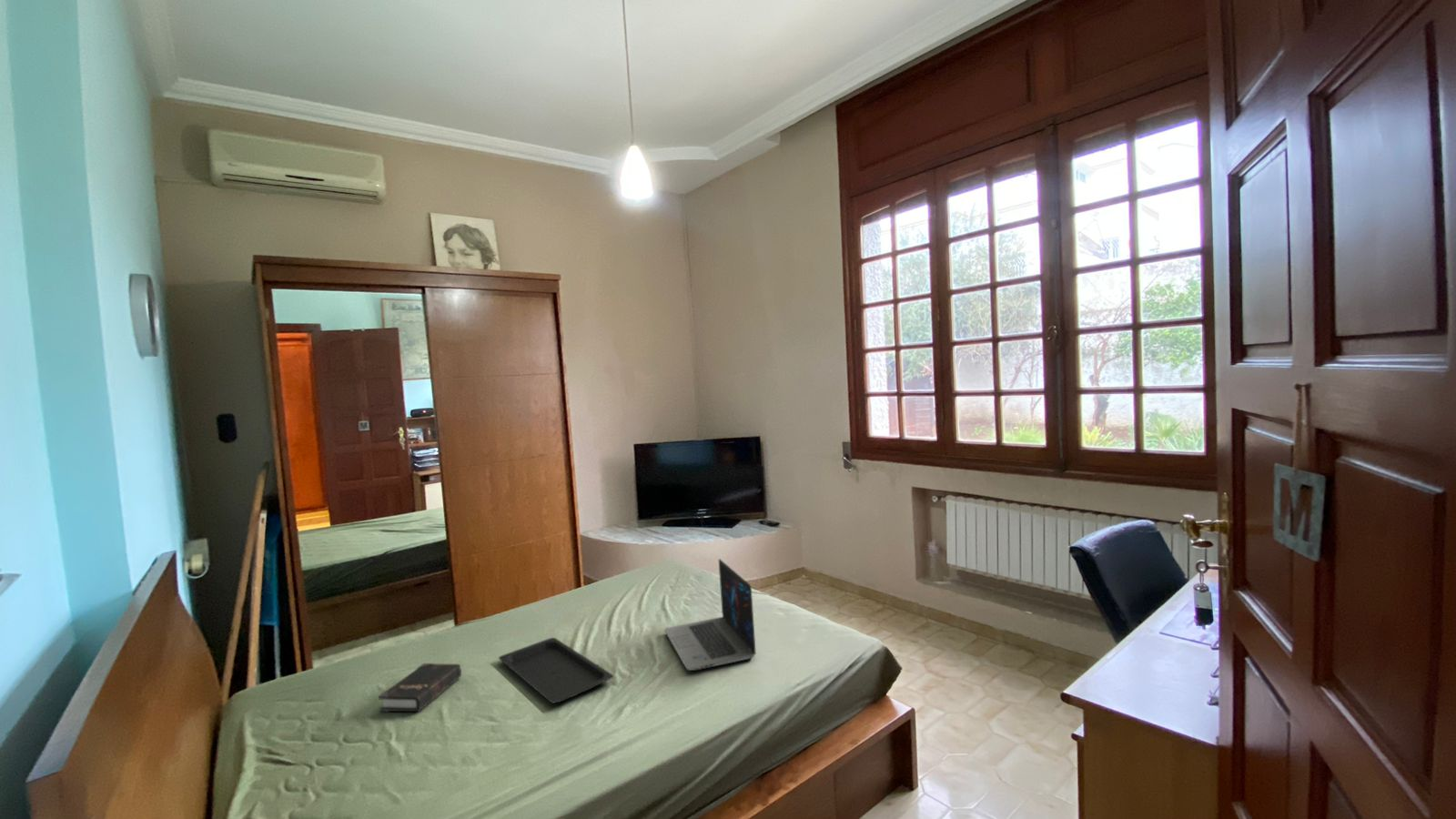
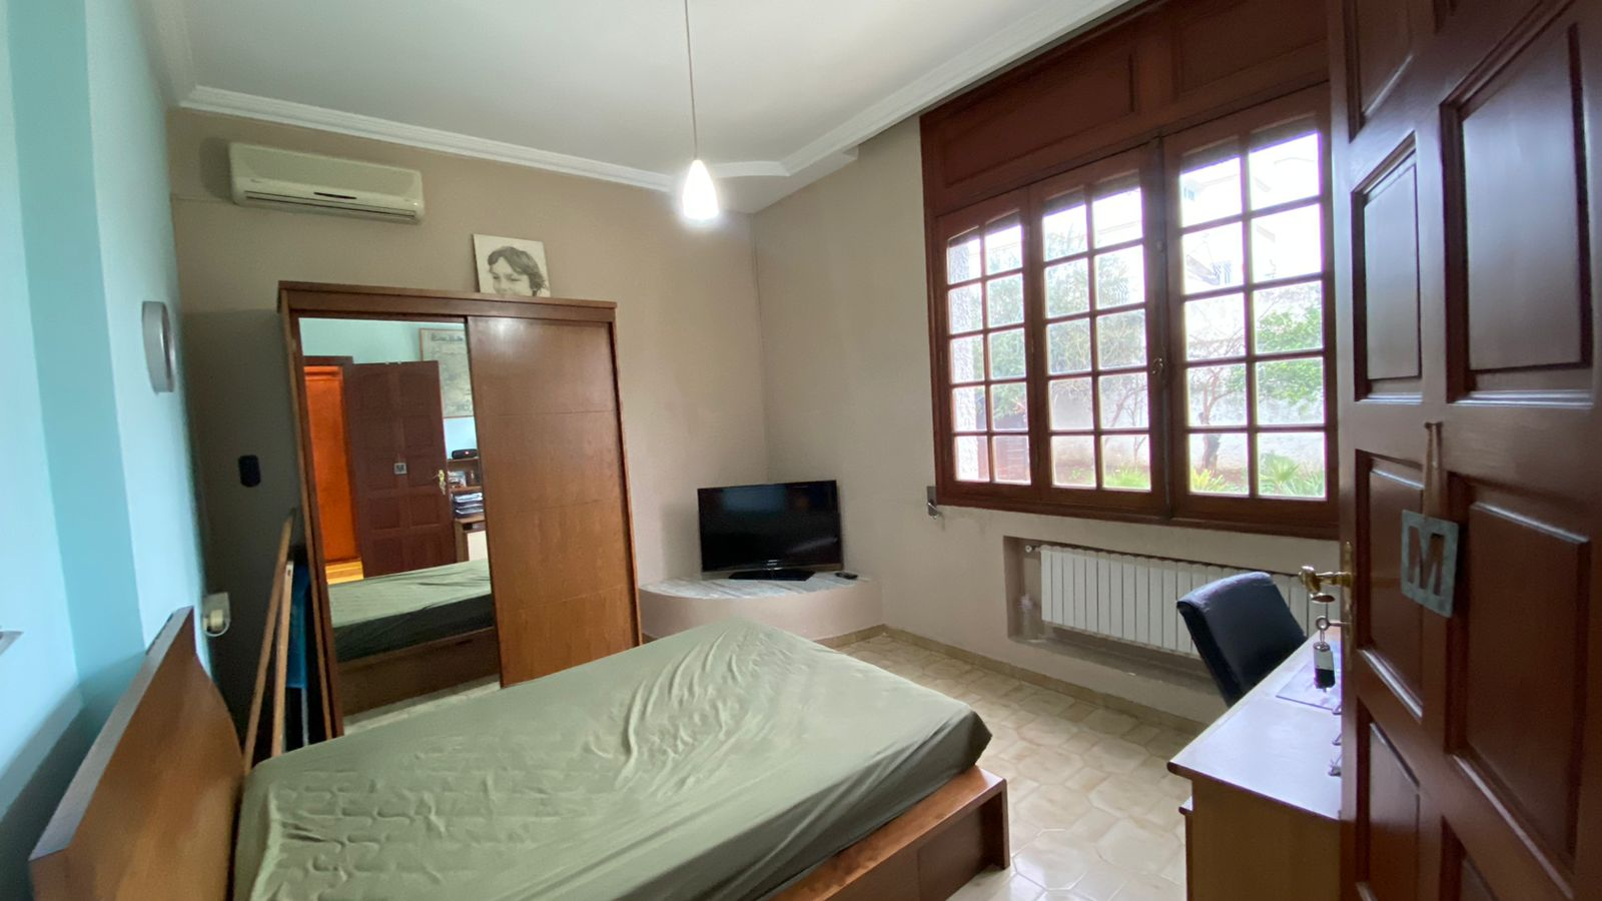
- laptop [663,558,757,672]
- serving tray [498,637,614,704]
- hardback book [378,662,462,713]
